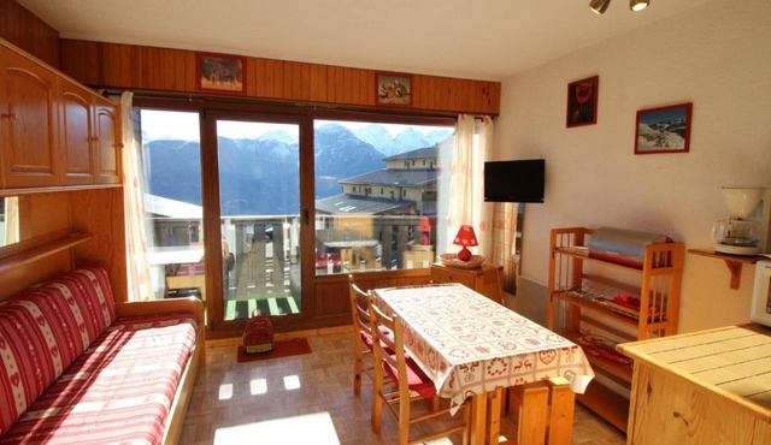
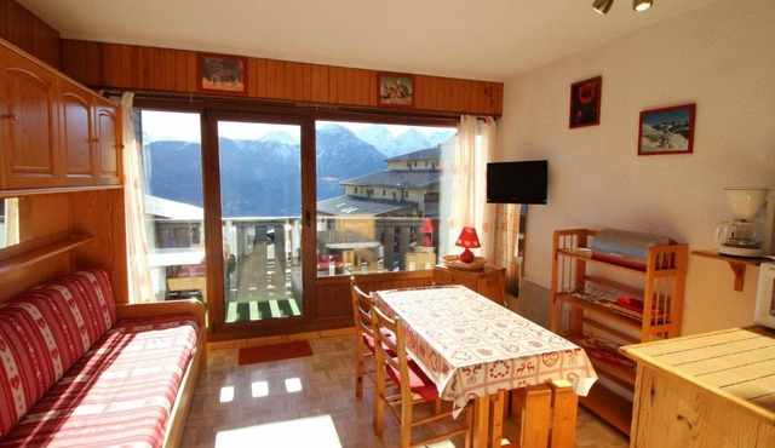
- backpack [241,308,276,355]
